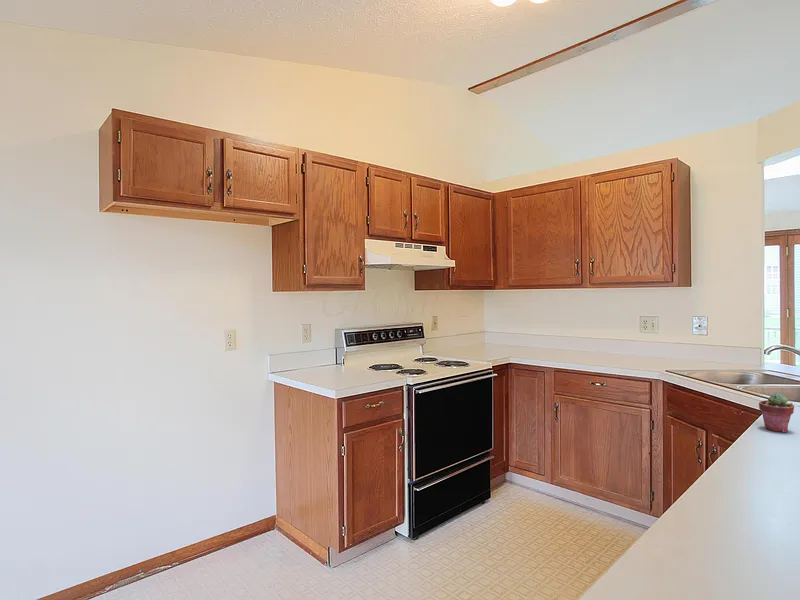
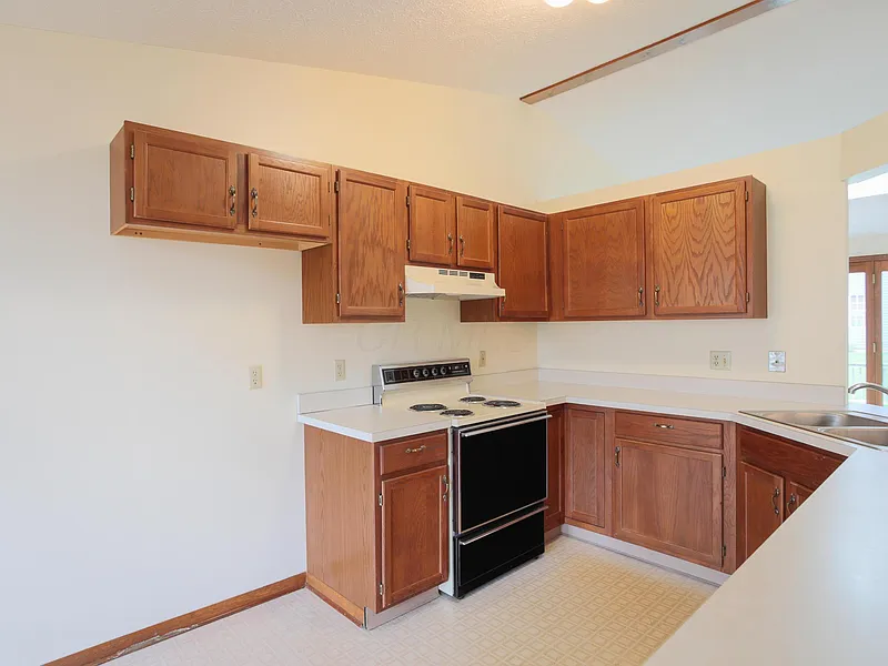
- potted succulent [758,392,795,433]
